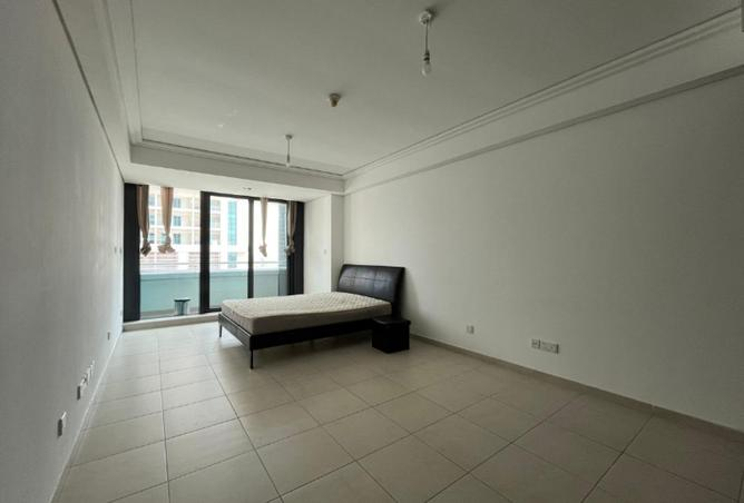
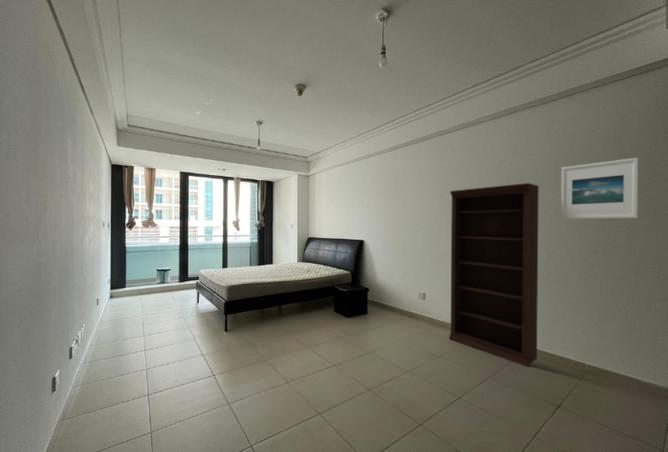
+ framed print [560,157,639,220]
+ bookshelf [448,182,540,368]
